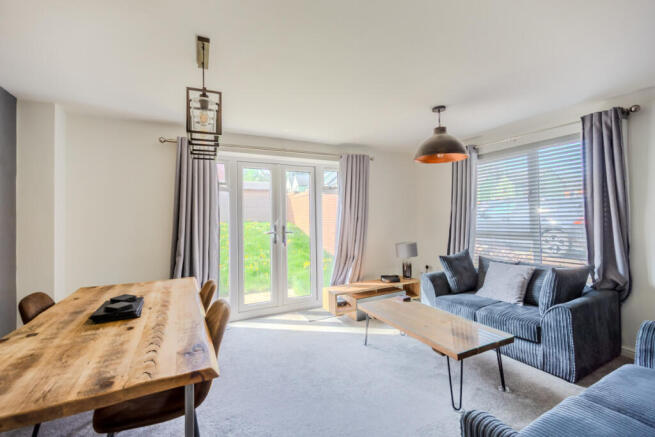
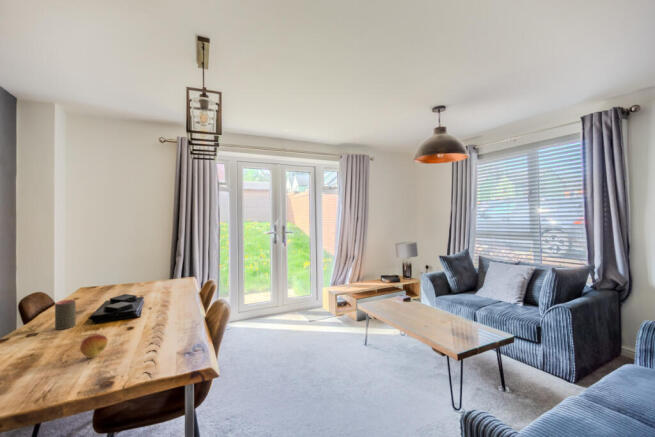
+ cup [54,299,77,331]
+ fruit [79,333,109,359]
